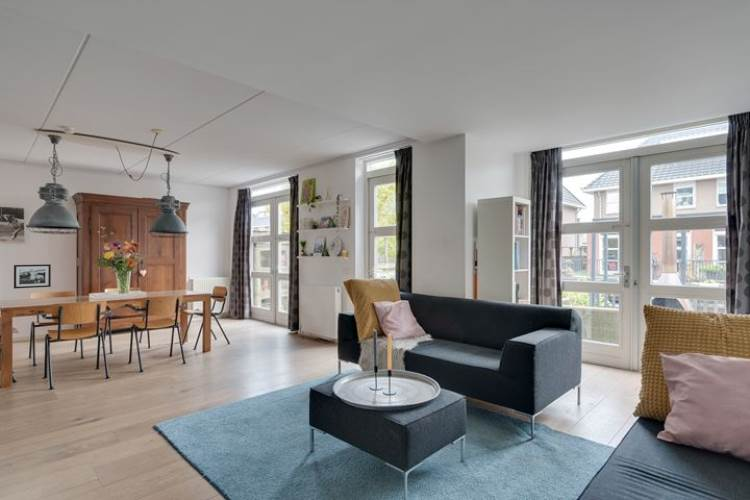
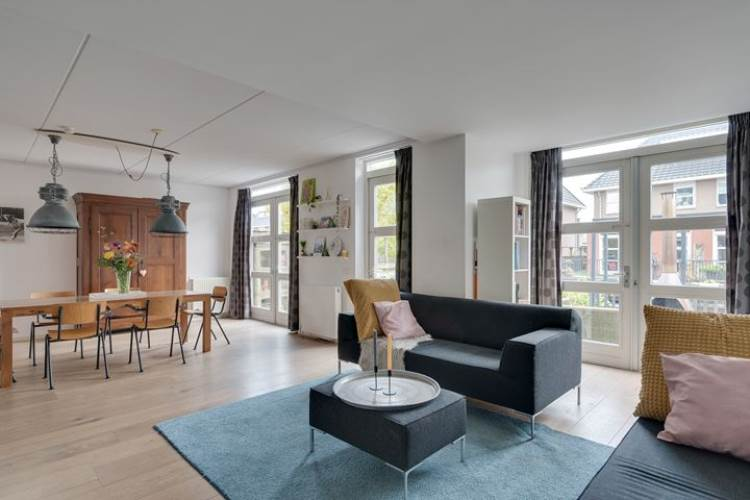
- picture frame [13,263,52,290]
